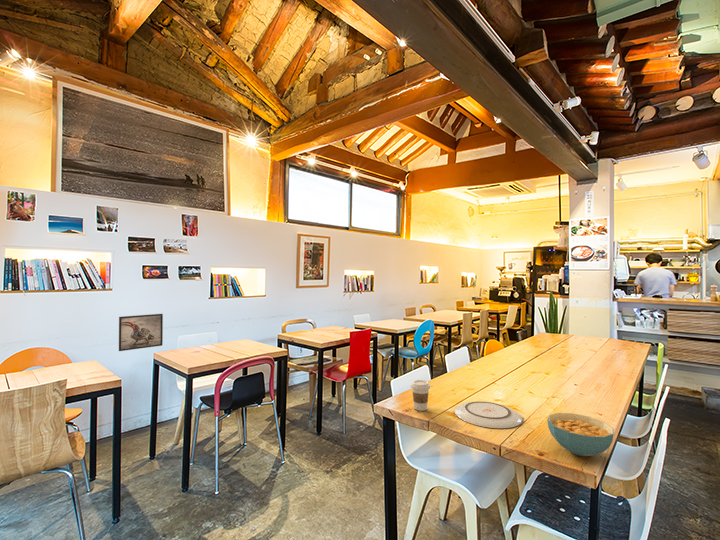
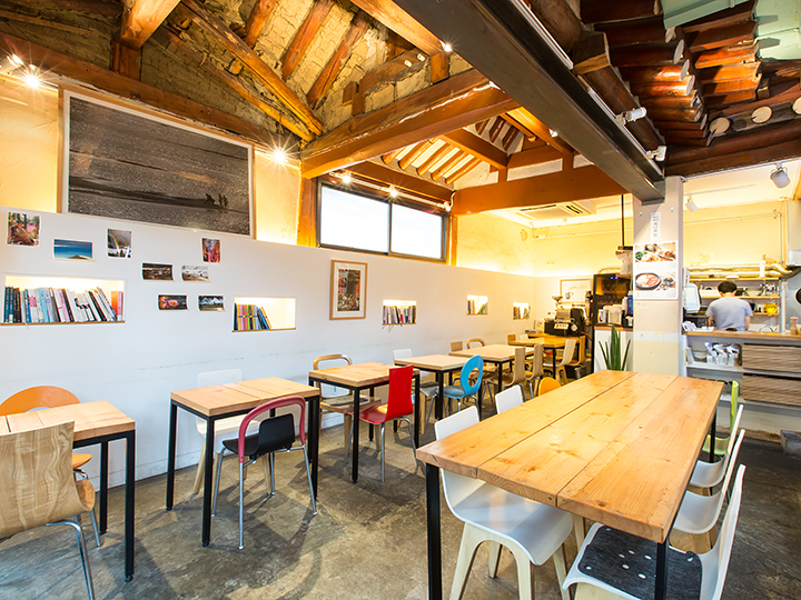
- plate [454,401,523,429]
- coffee cup [410,379,431,412]
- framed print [118,313,164,352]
- cereal bowl [546,412,615,457]
